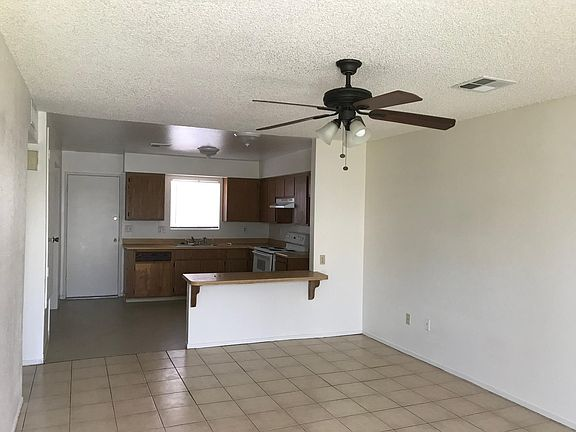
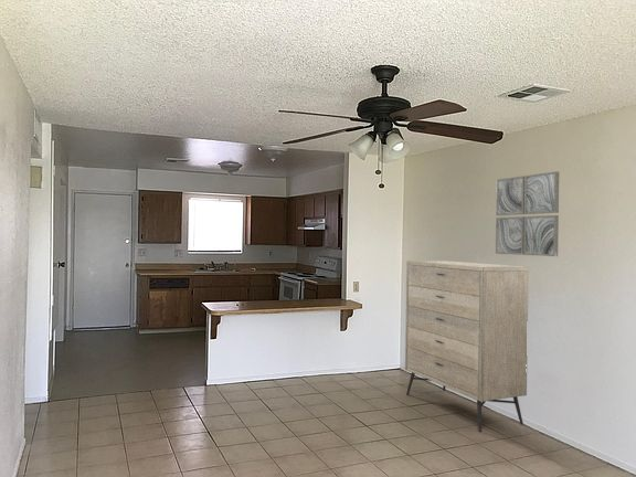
+ wall art [495,170,560,257]
+ dresser [404,259,530,433]
